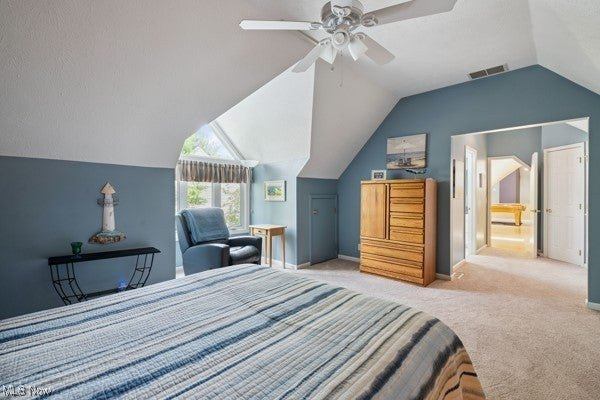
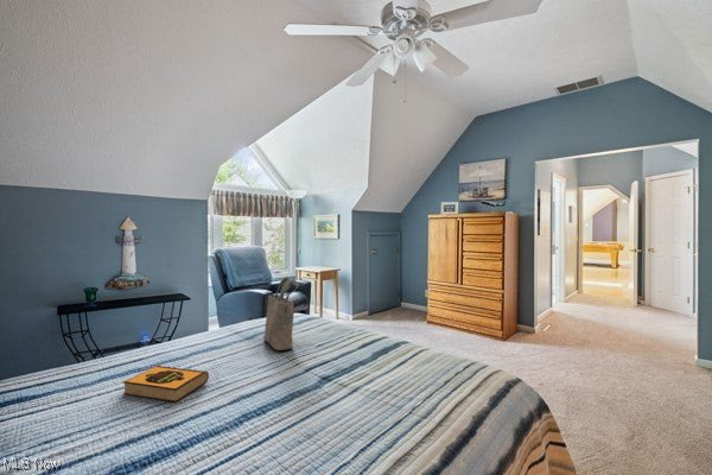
+ hardback book [122,365,210,404]
+ tote bag [262,276,300,352]
